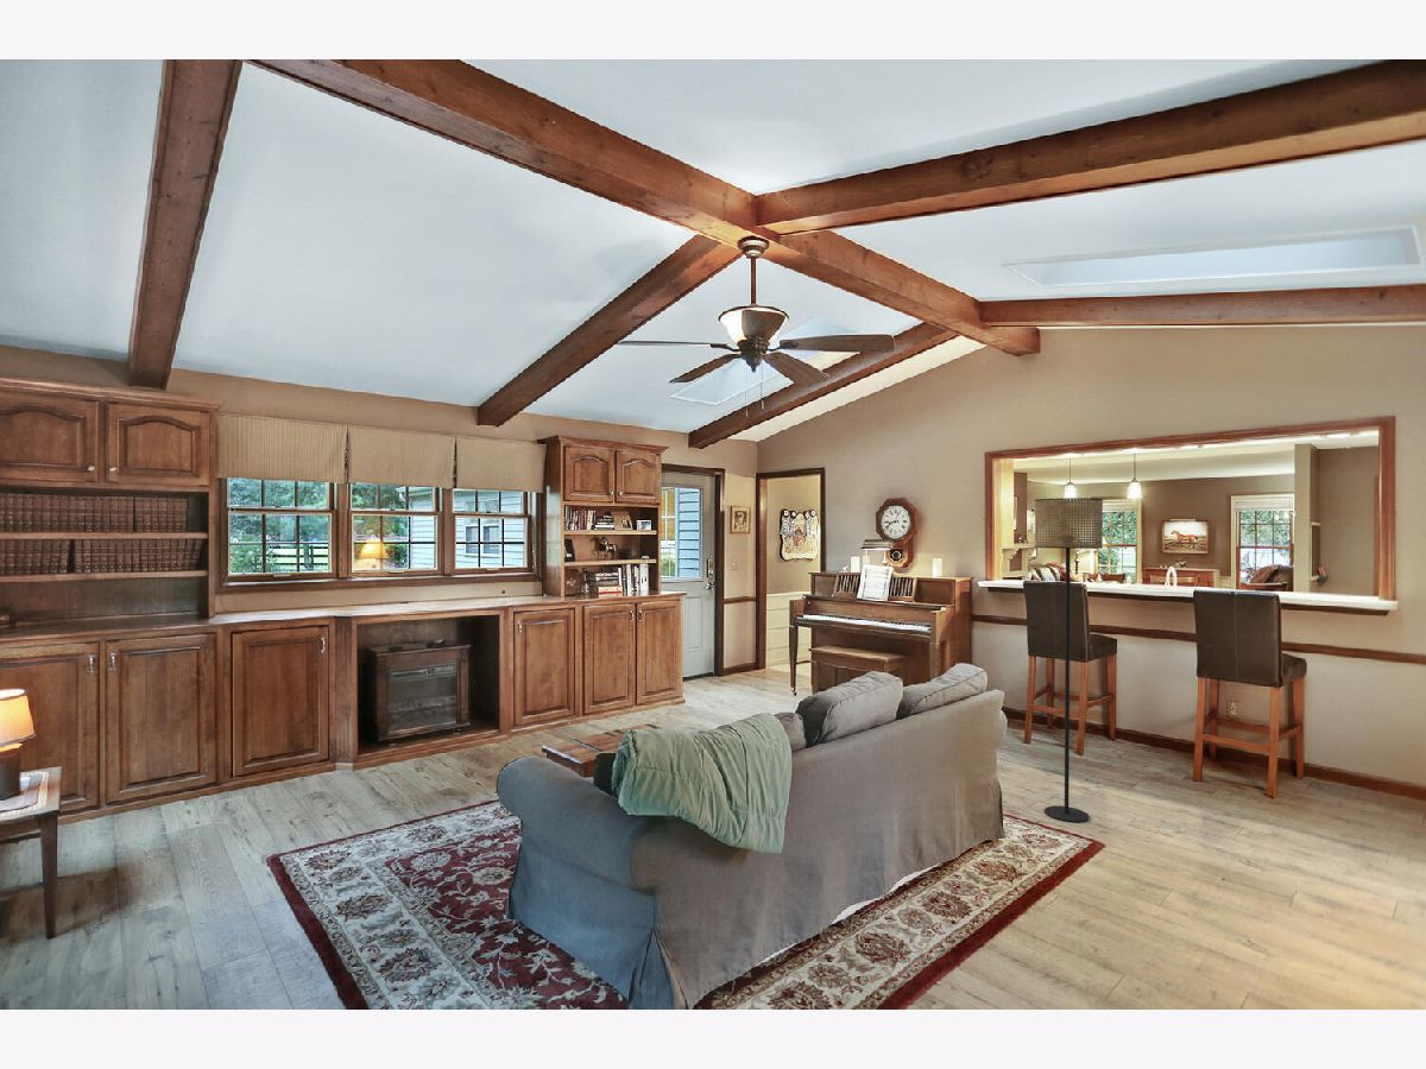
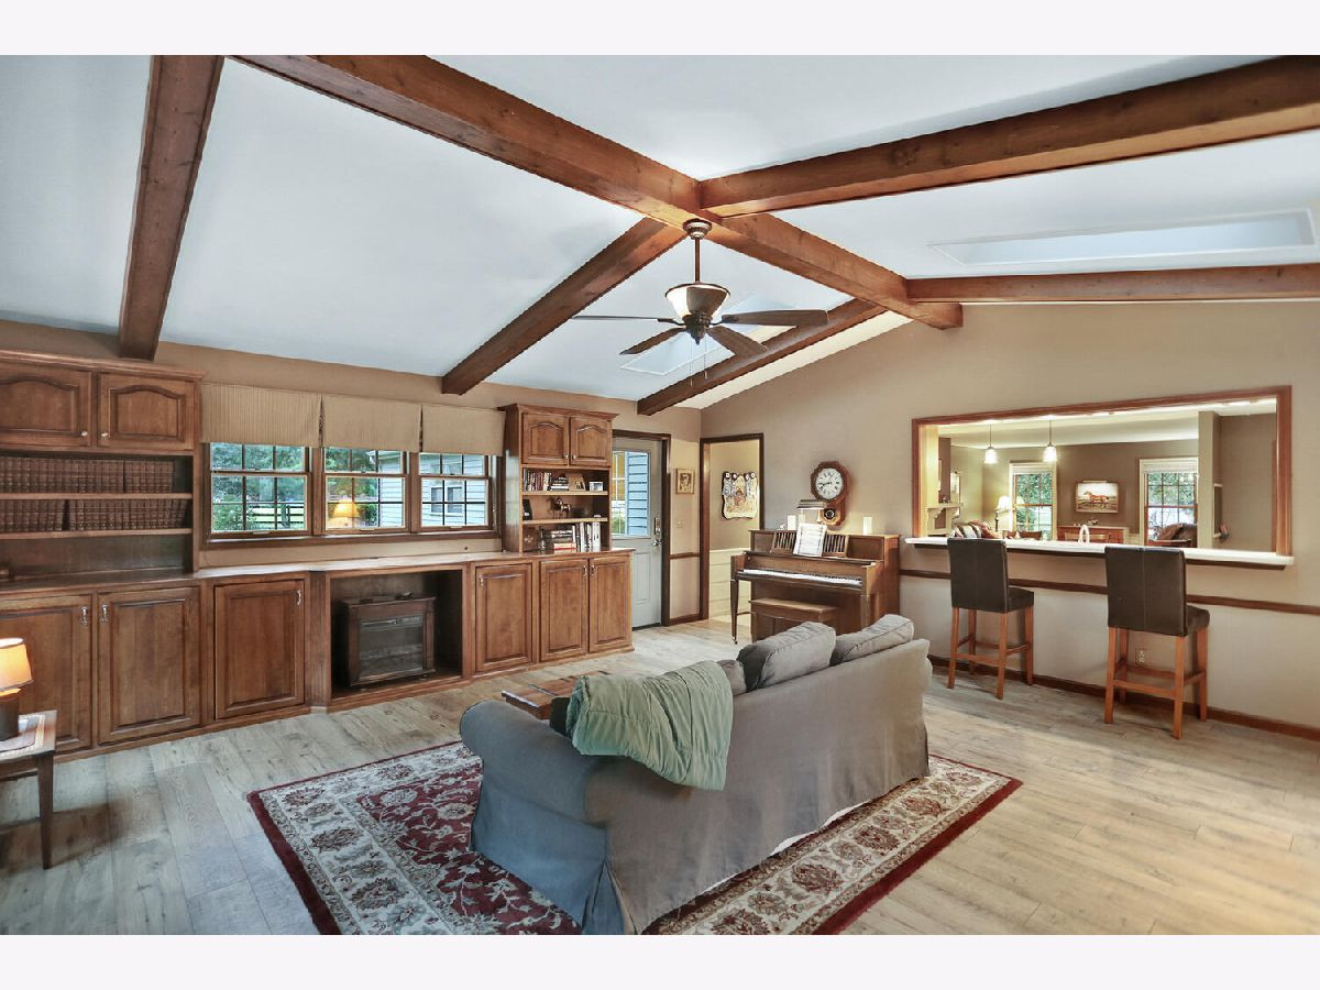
- floor lamp [1034,496,1104,823]
